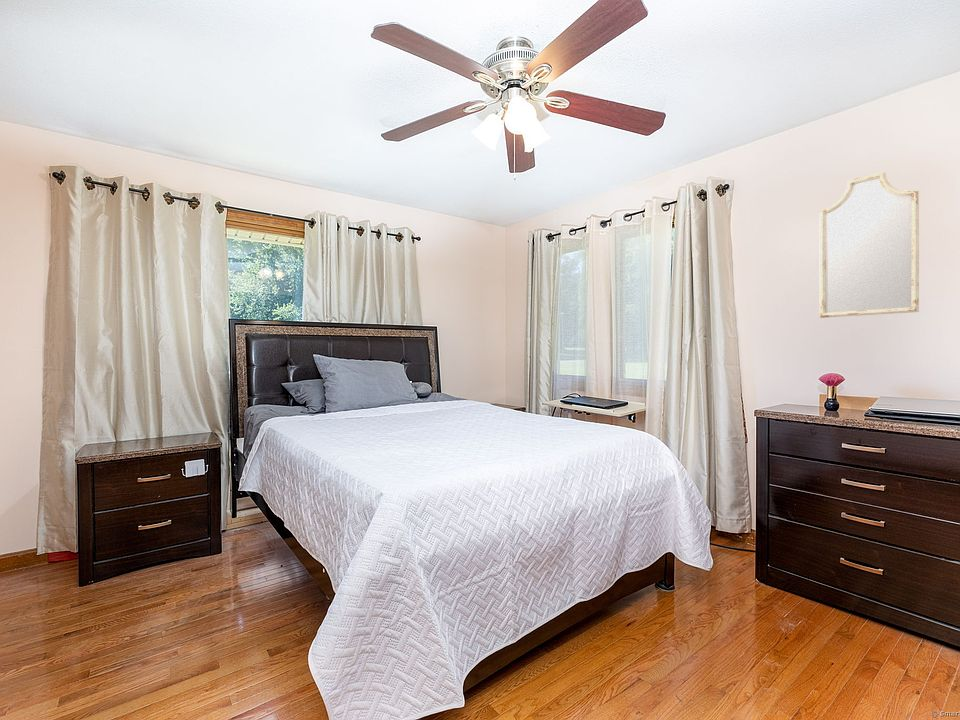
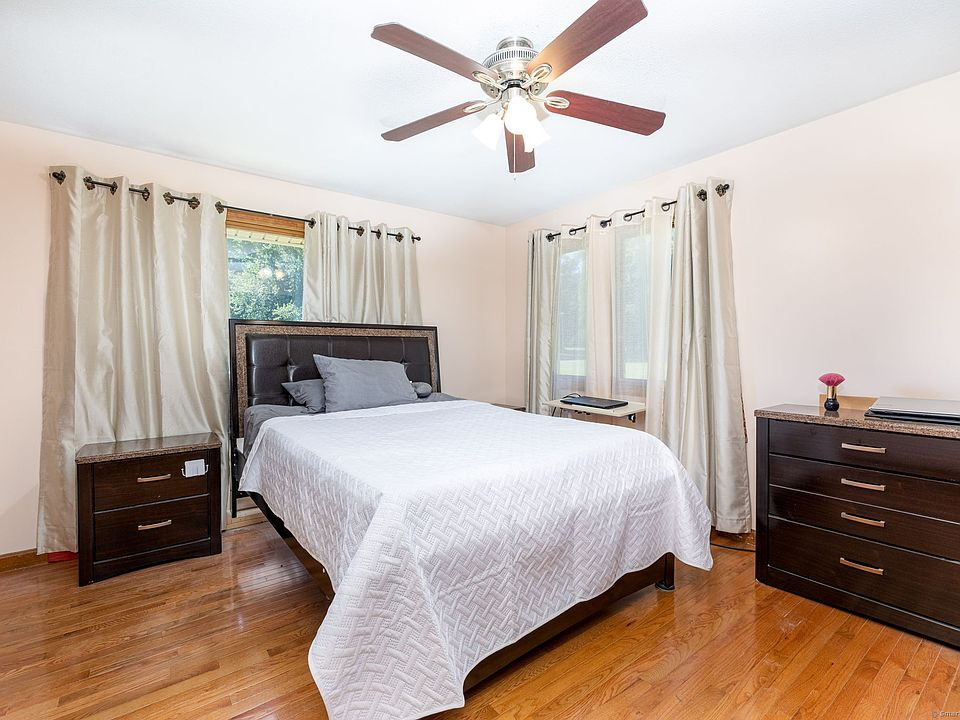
- home mirror [819,171,920,319]
